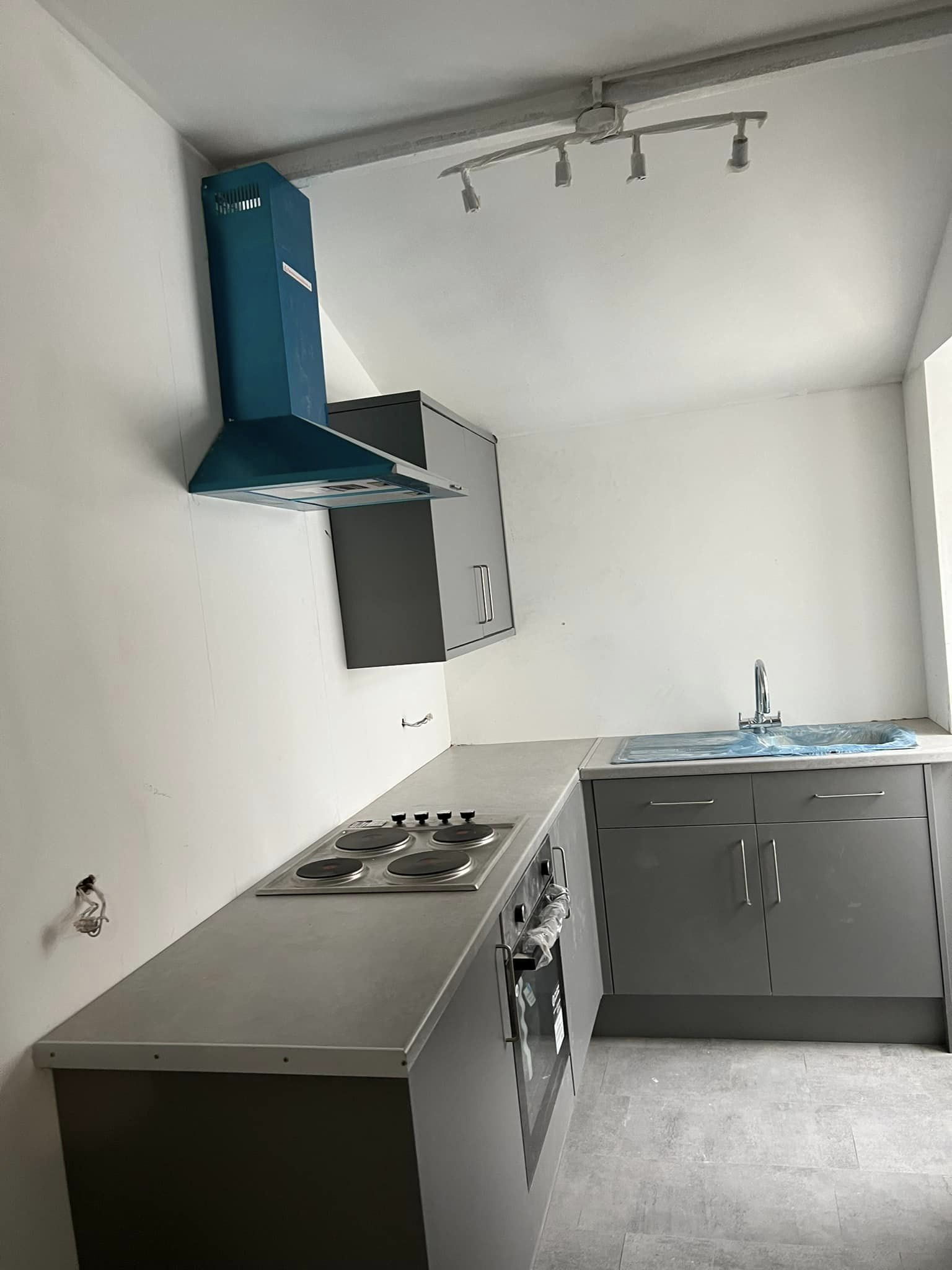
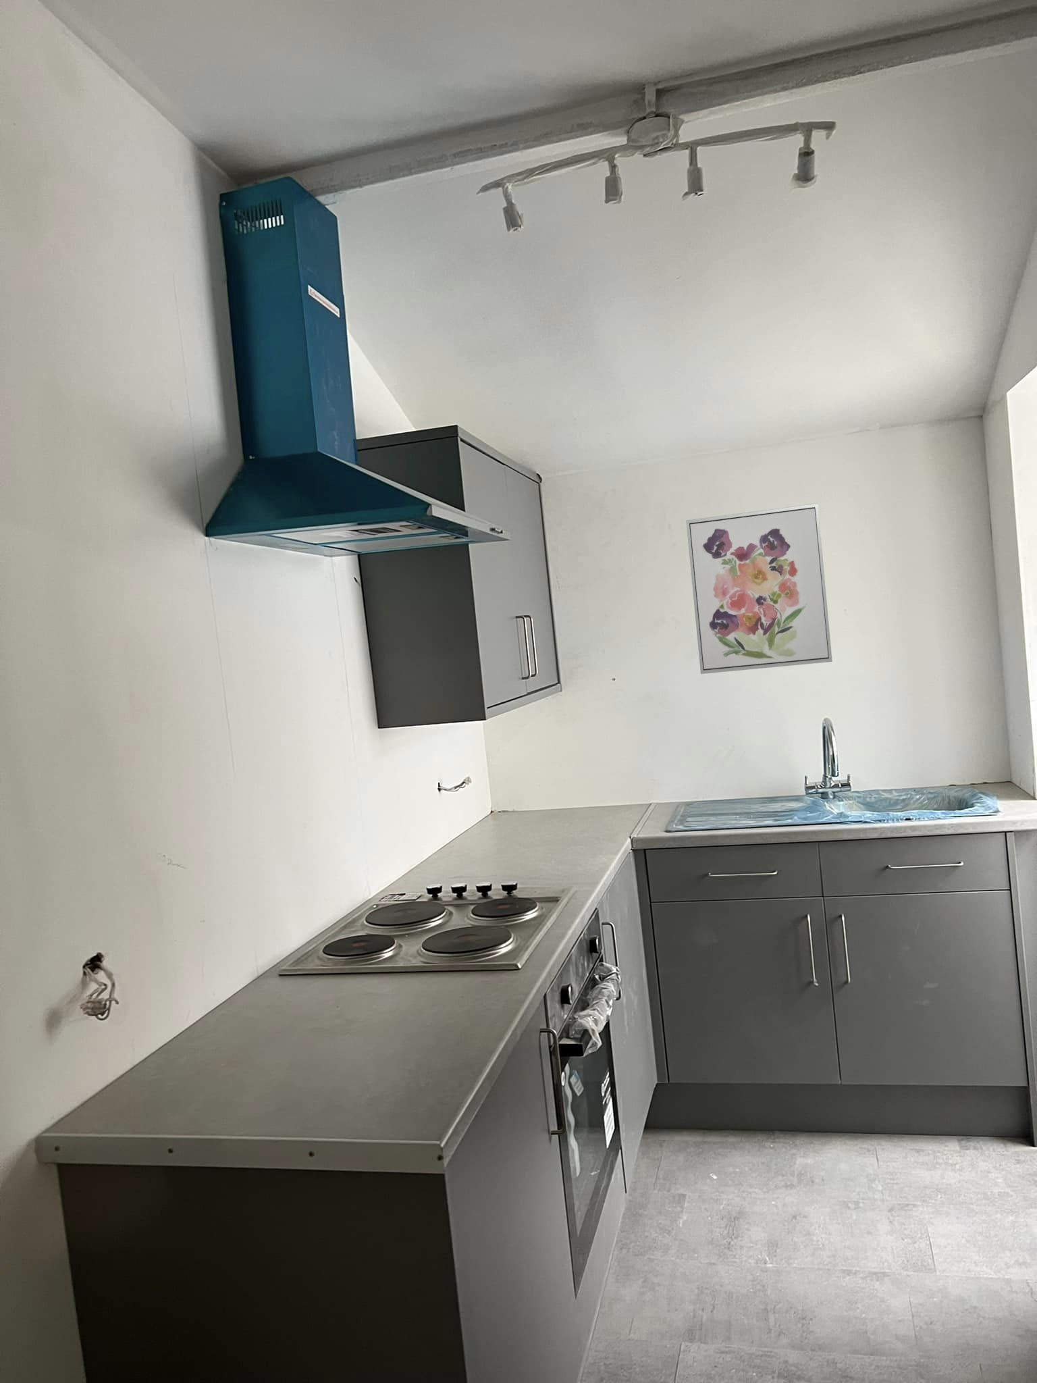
+ wall art [685,502,833,674]
